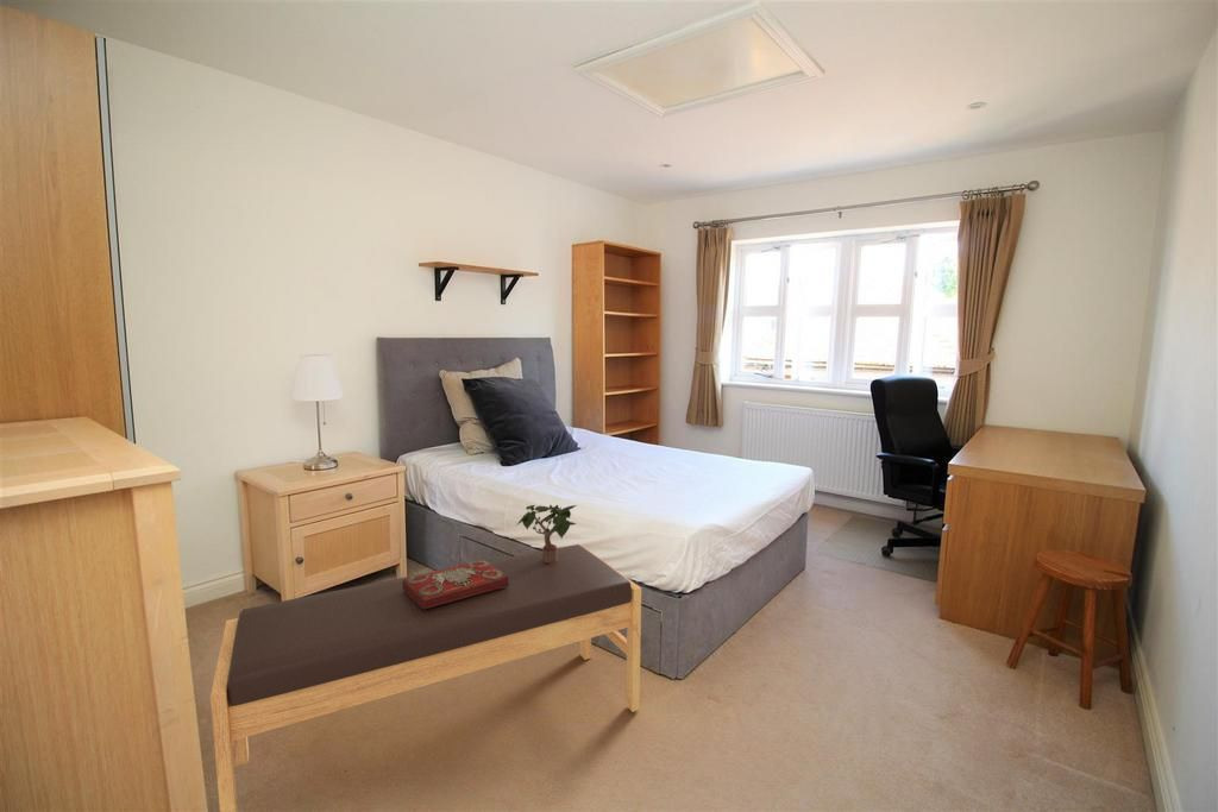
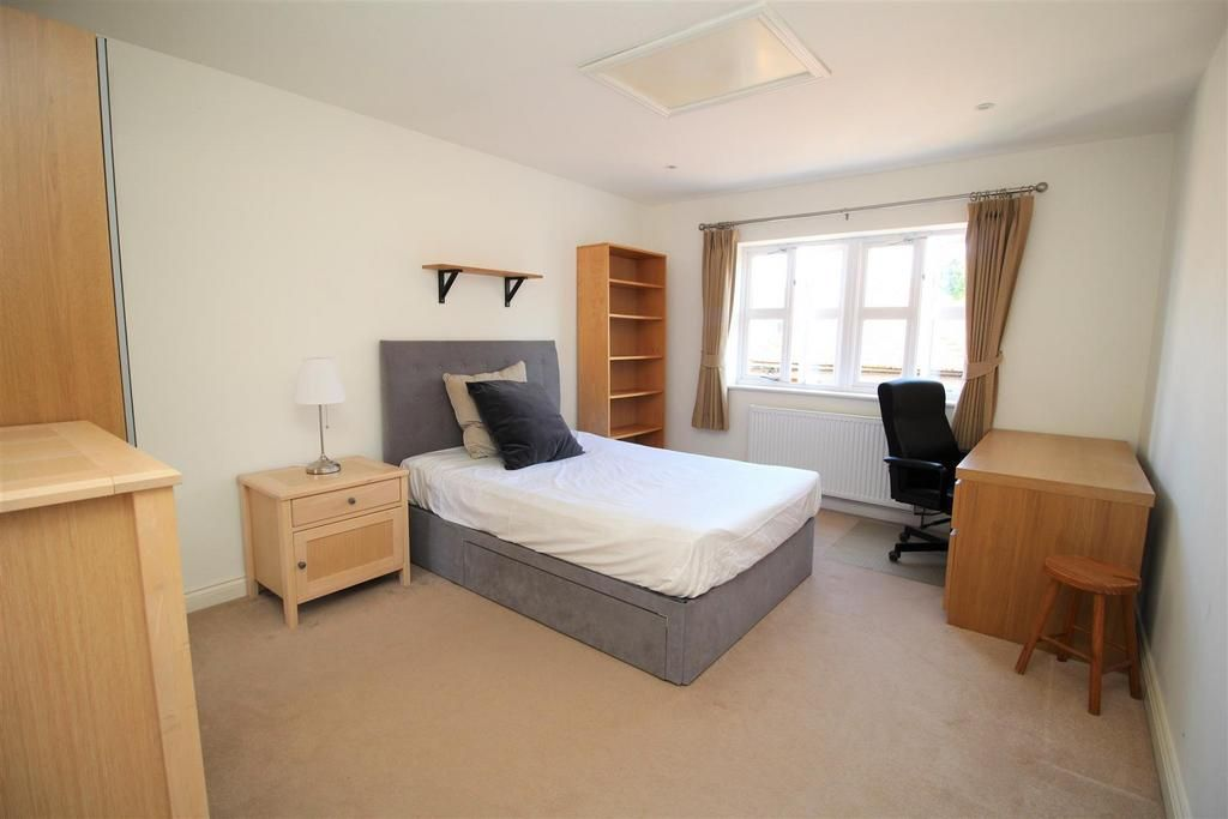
- potted plant [515,504,578,562]
- decorative box [403,559,509,609]
- bench [209,543,642,812]
